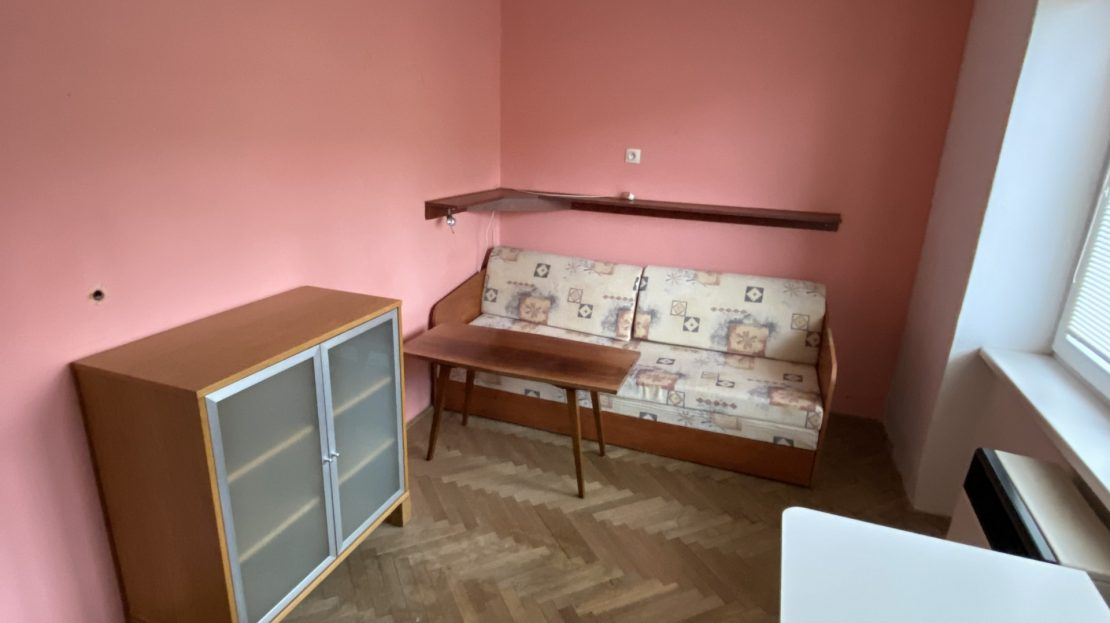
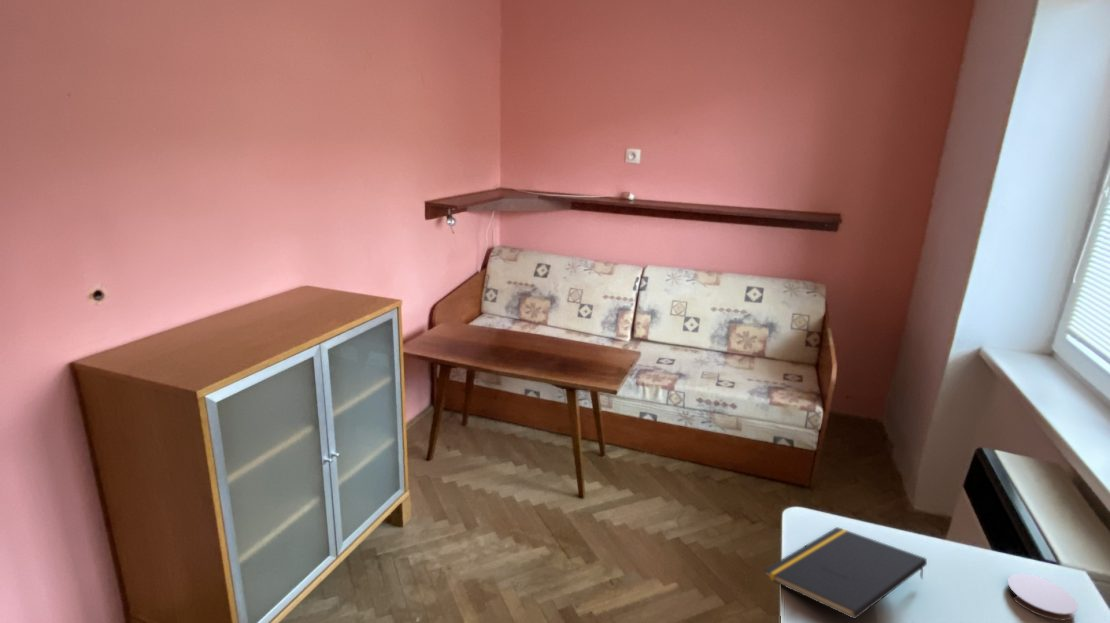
+ notepad [763,526,928,620]
+ coaster [1007,573,1079,622]
